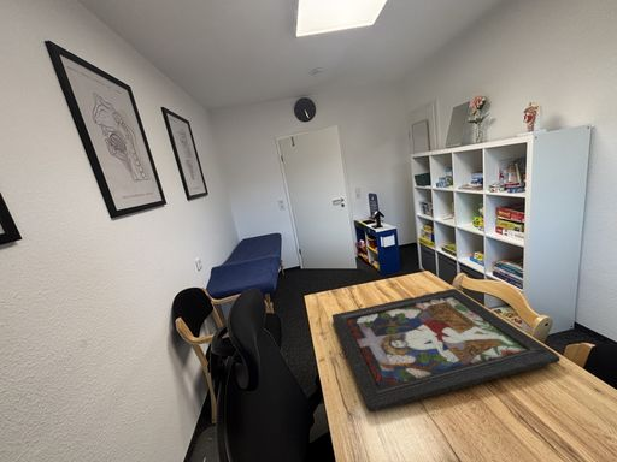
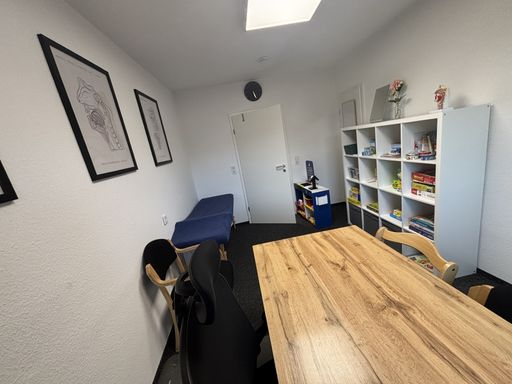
- board game [331,288,562,414]
